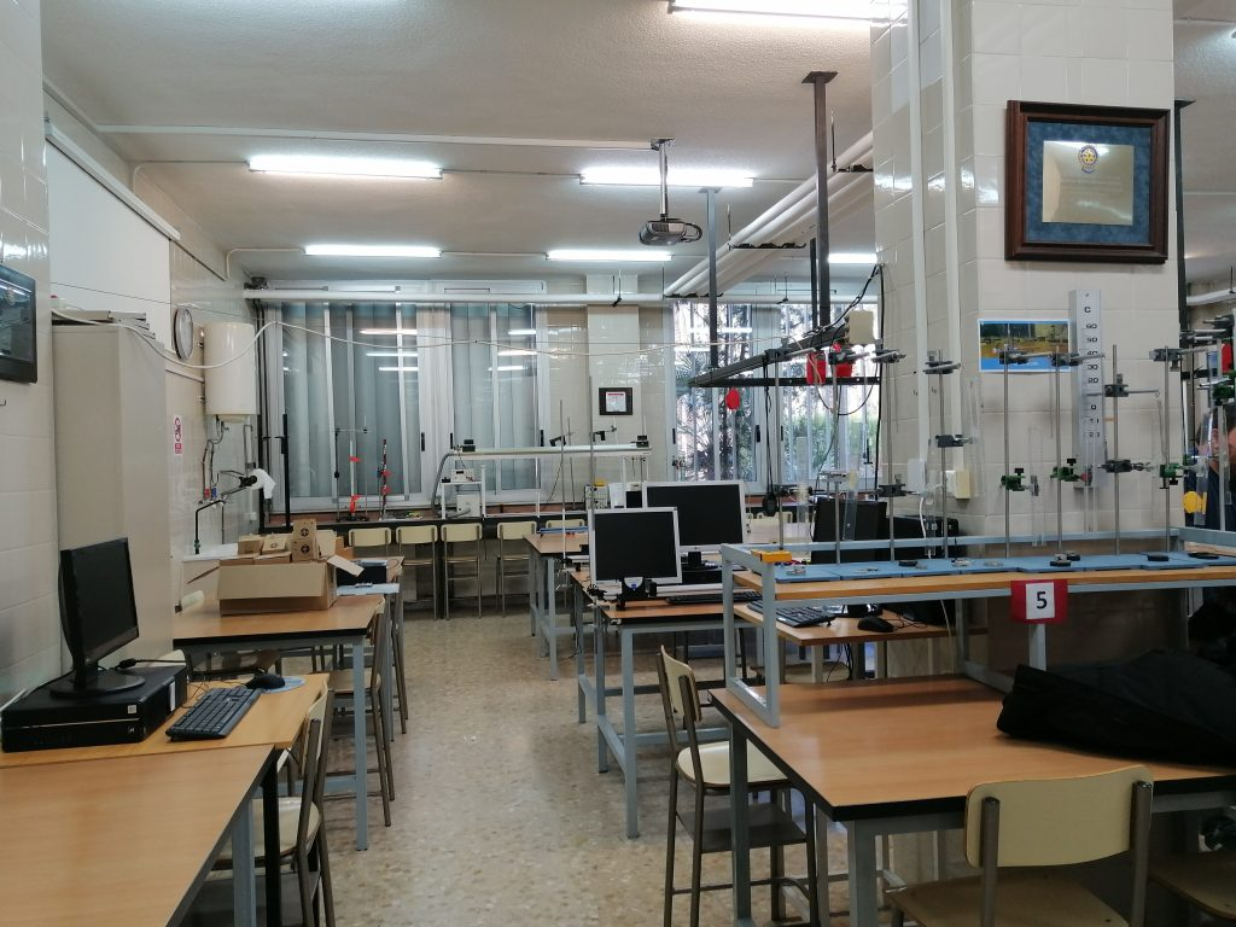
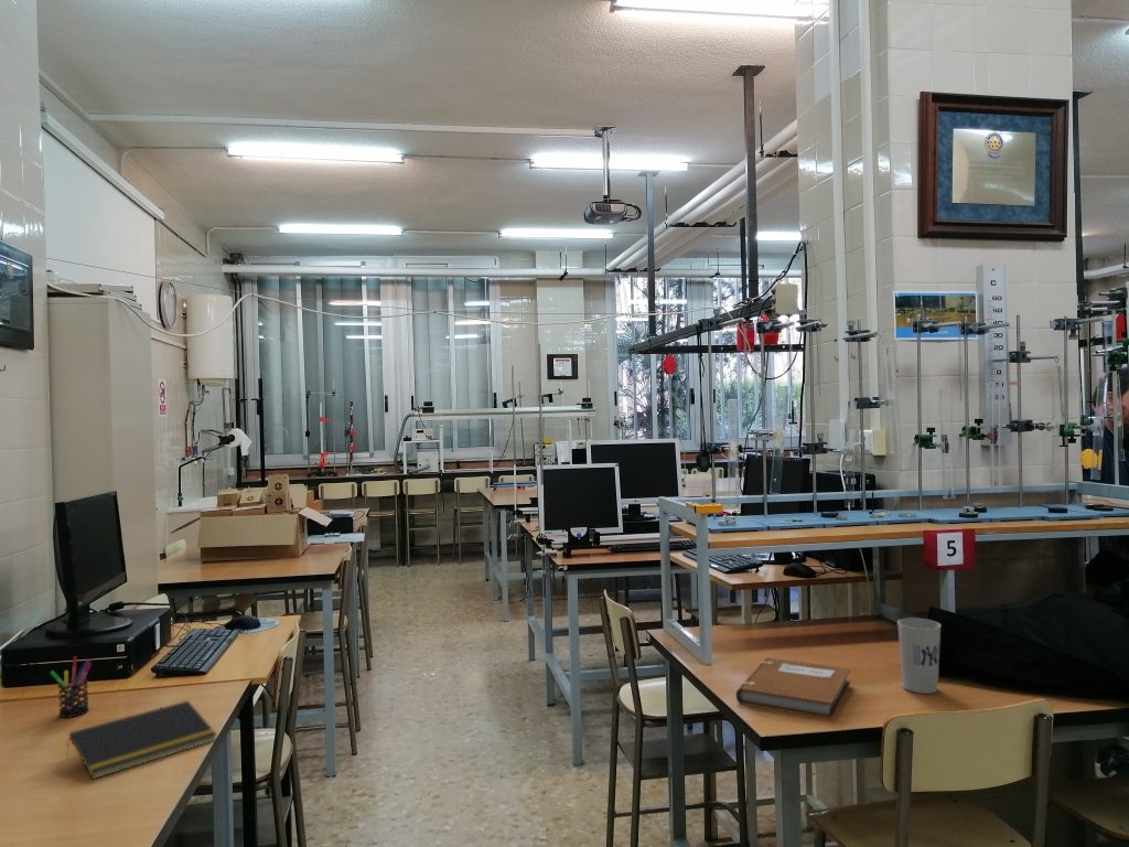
+ notebook [735,656,852,720]
+ cup [896,618,943,695]
+ notepad [65,699,218,780]
+ pen holder [49,655,93,719]
